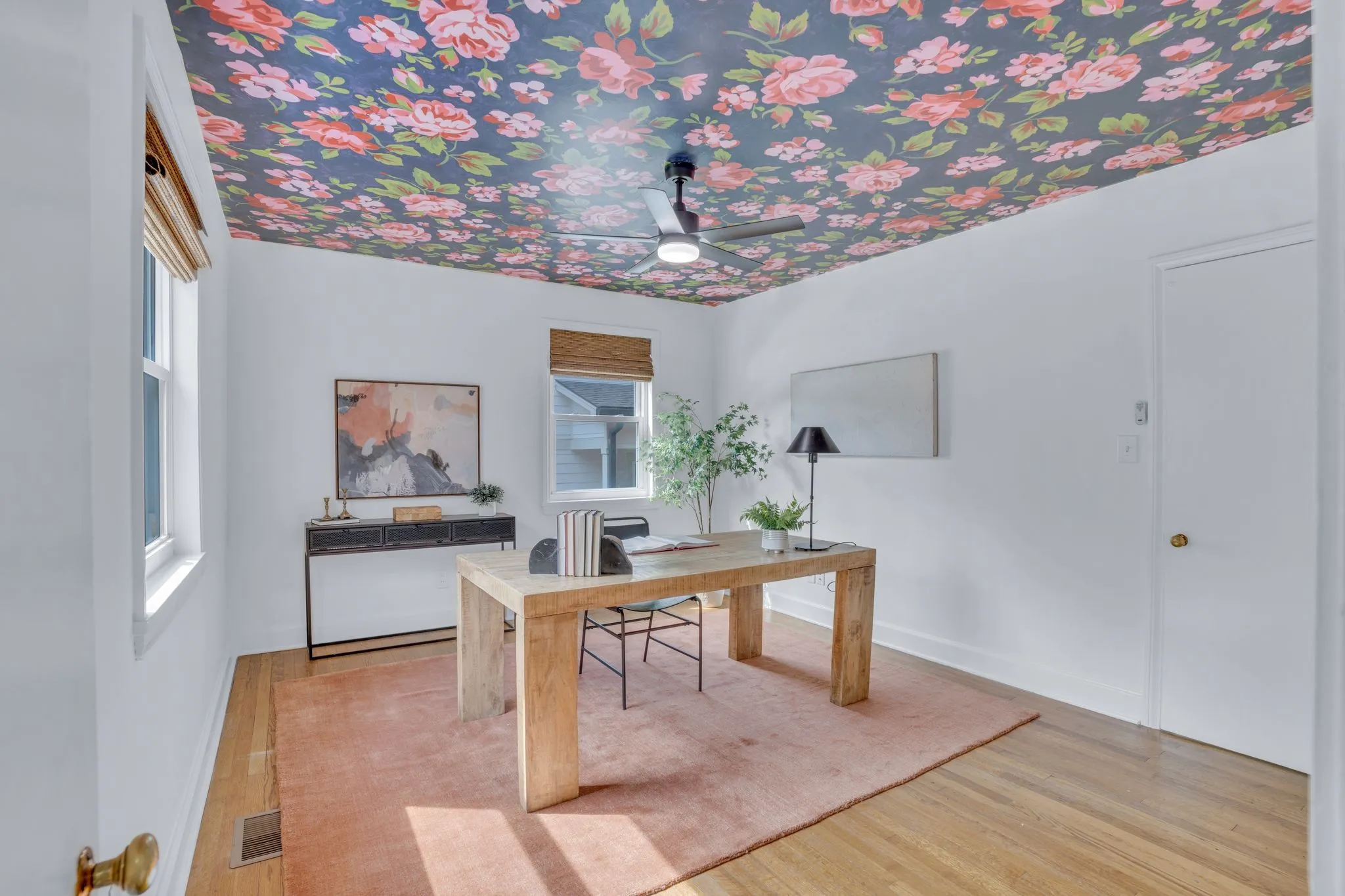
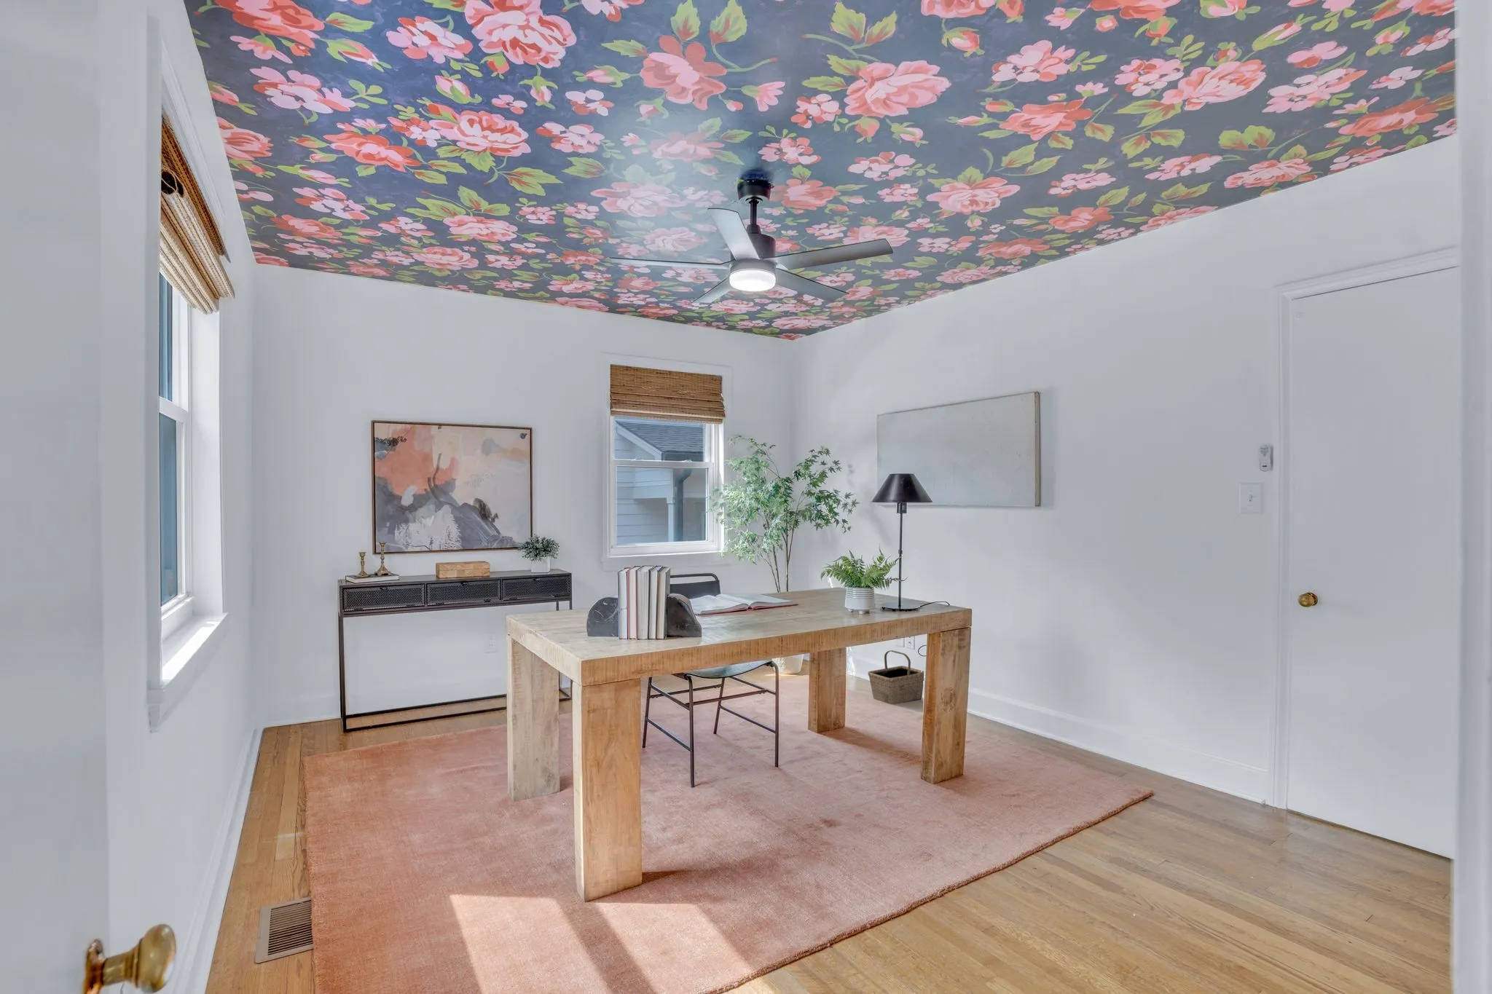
+ basket [867,650,924,704]
